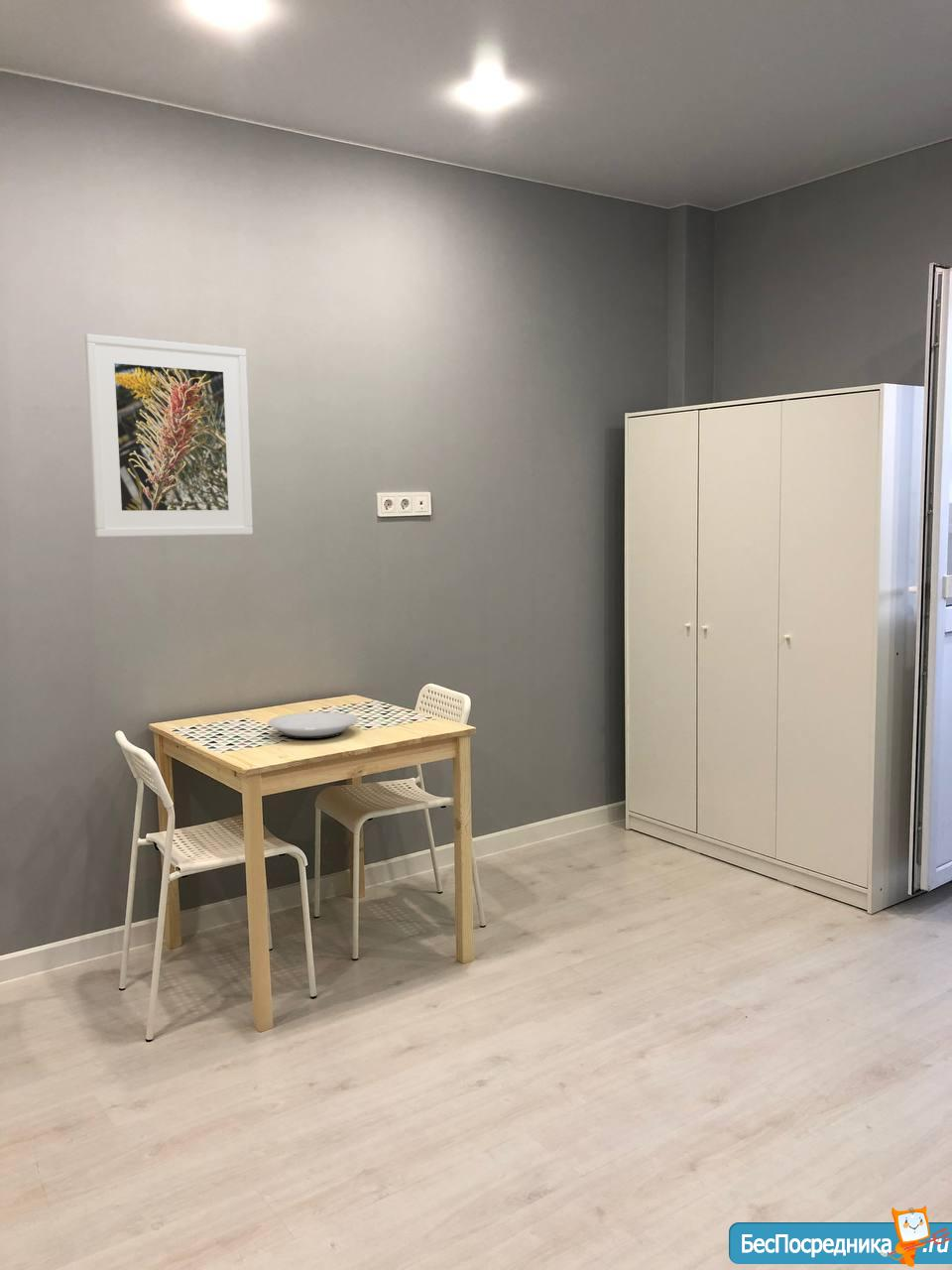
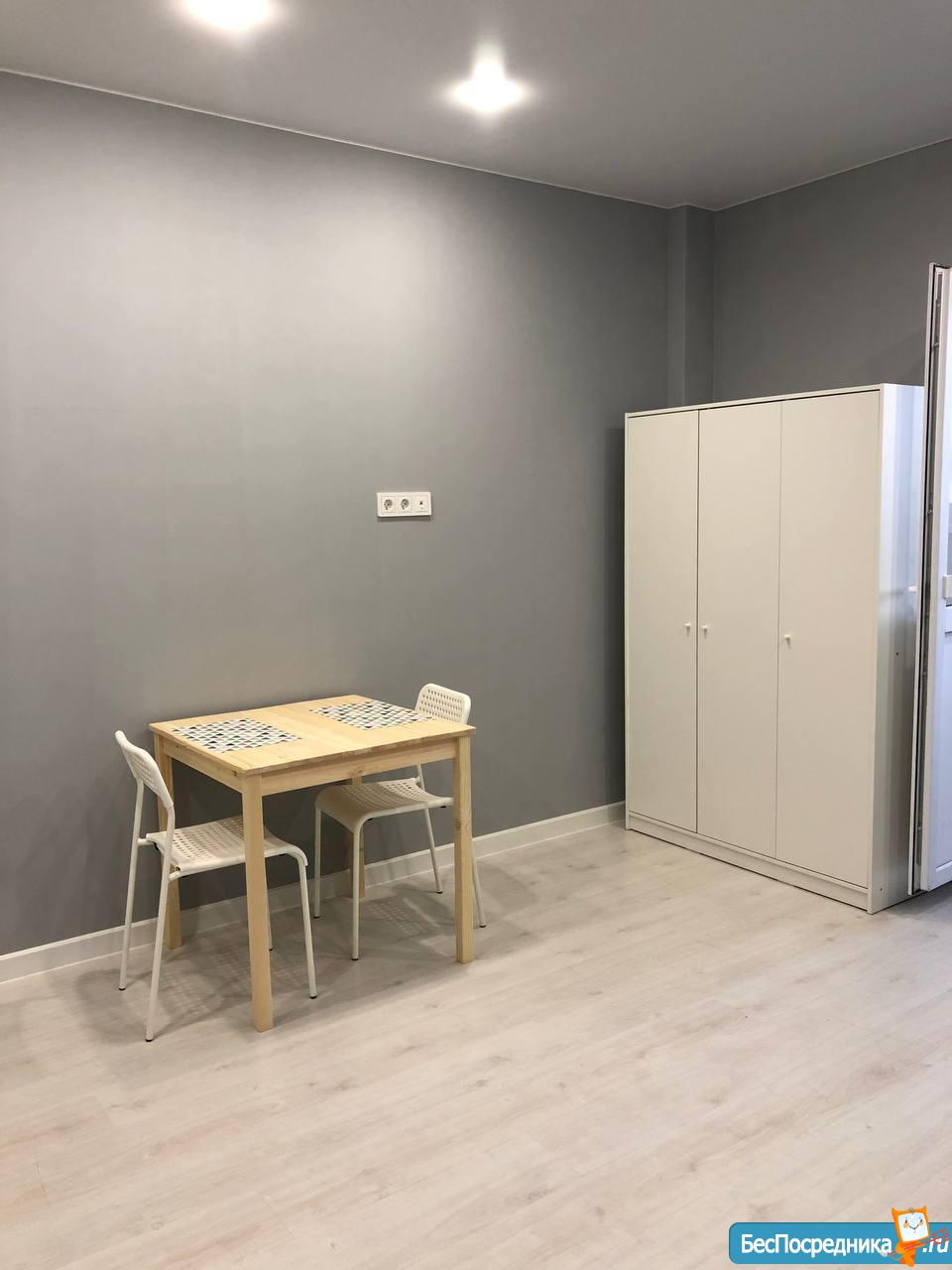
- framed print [83,333,254,538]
- plate [267,711,360,740]
